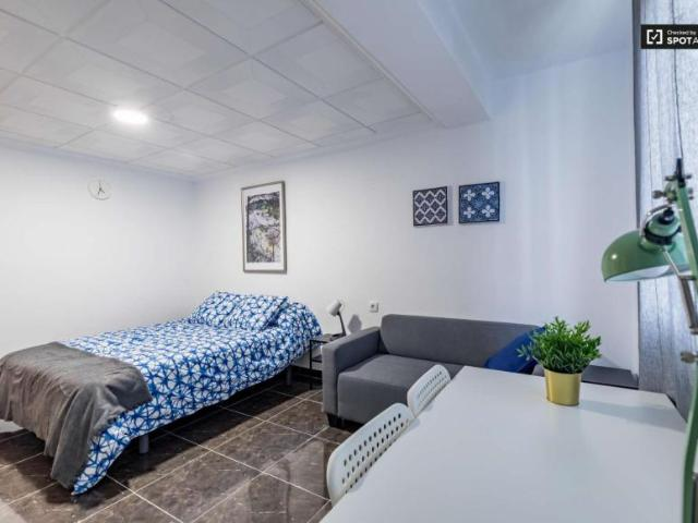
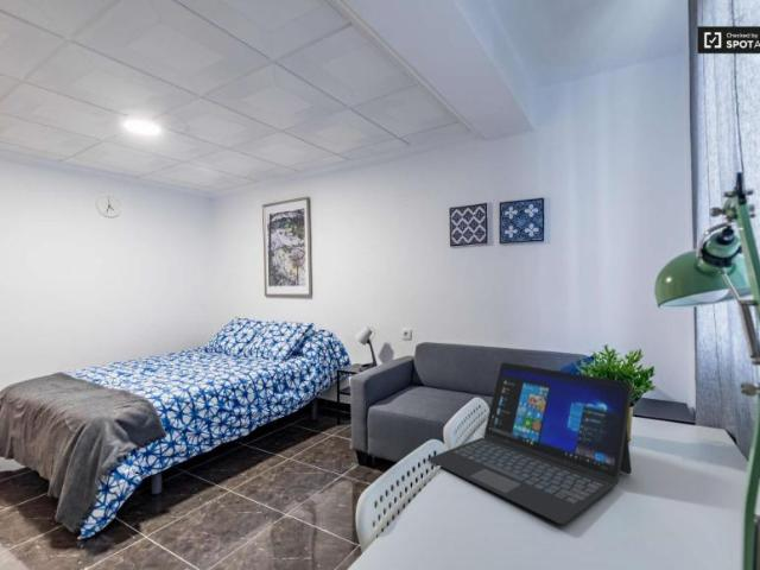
+ laptop [426,361,634,526]
